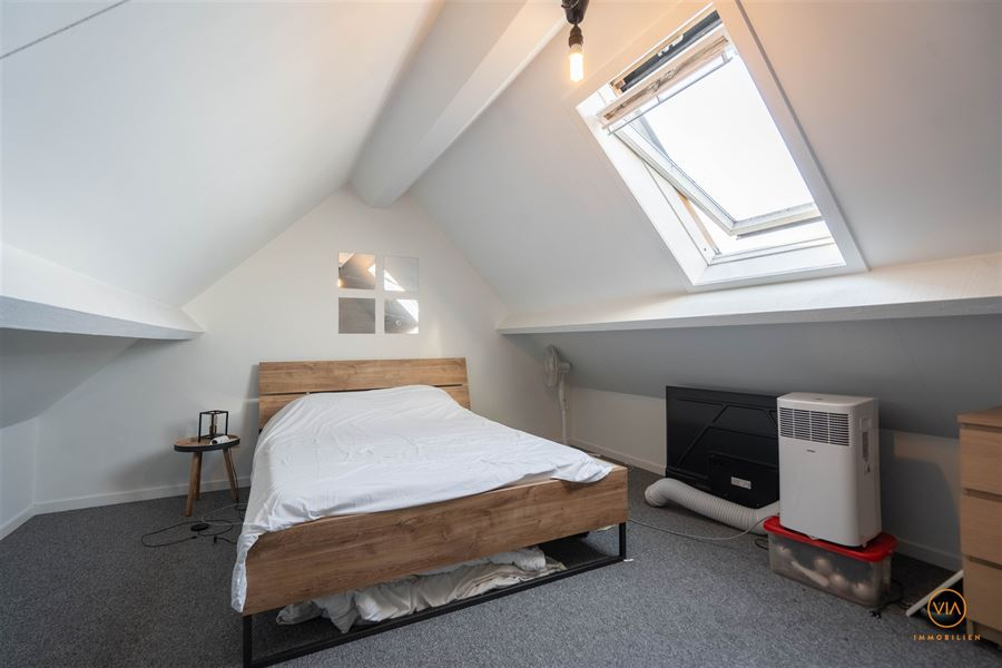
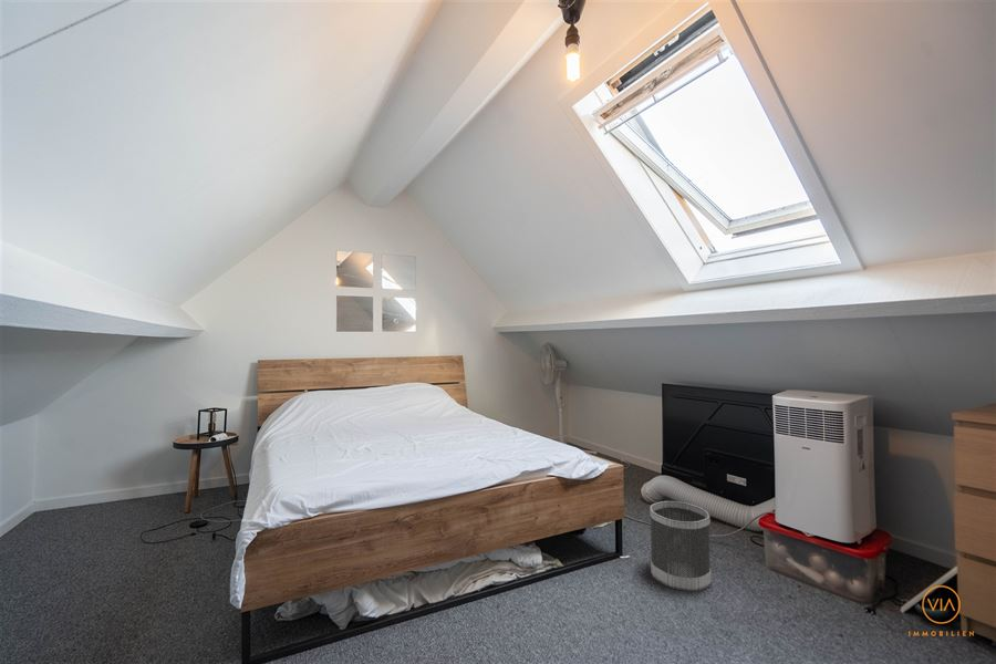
+ wastebasket [649,500,713,593]
